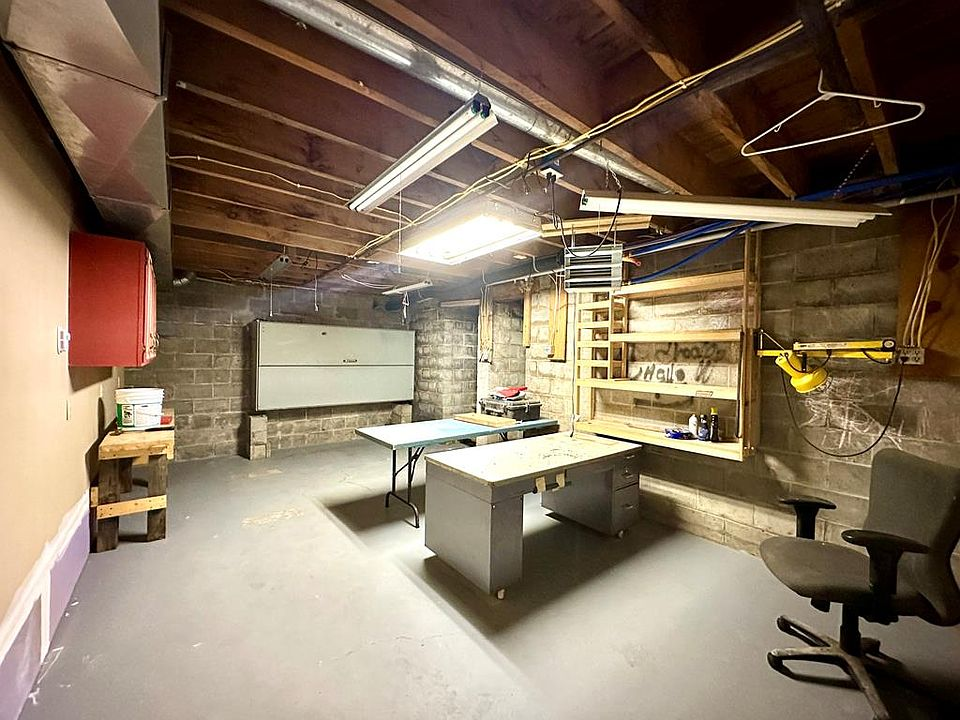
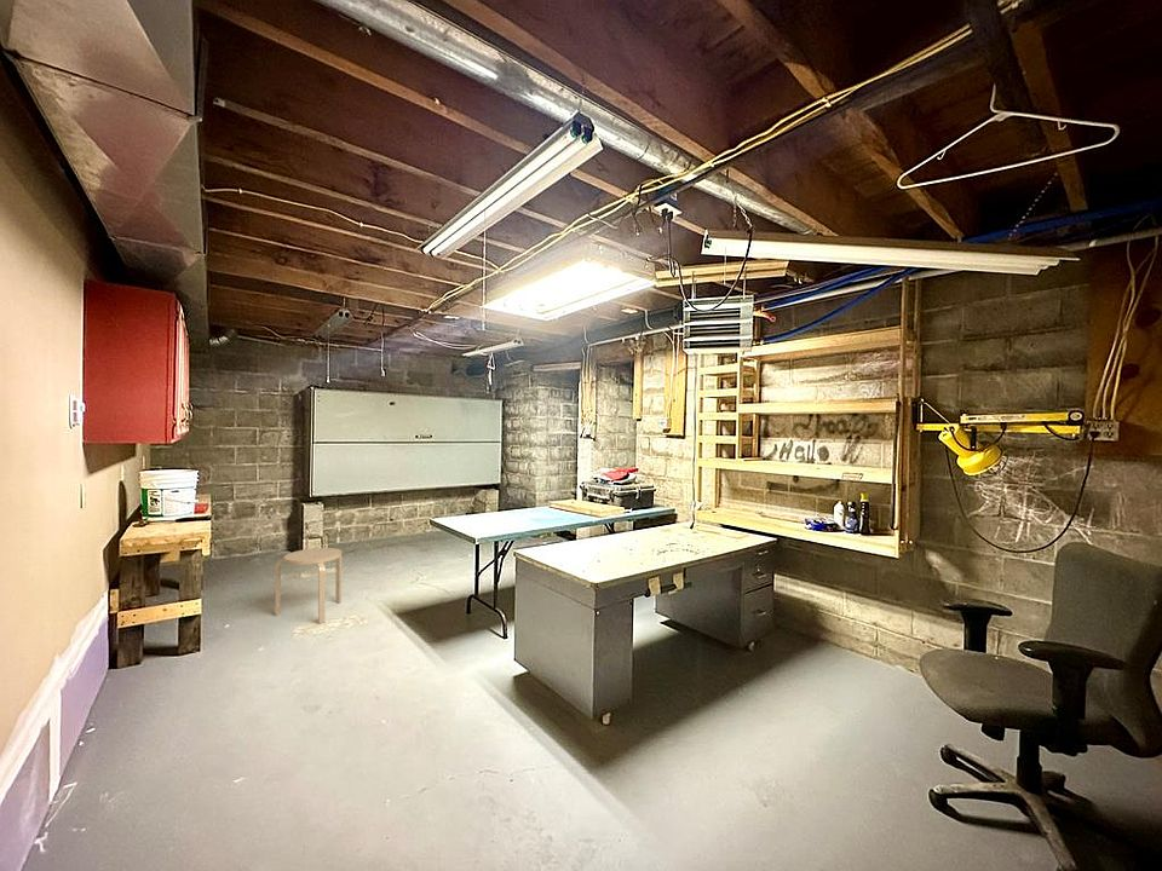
+ stool [274,547,343,624]
